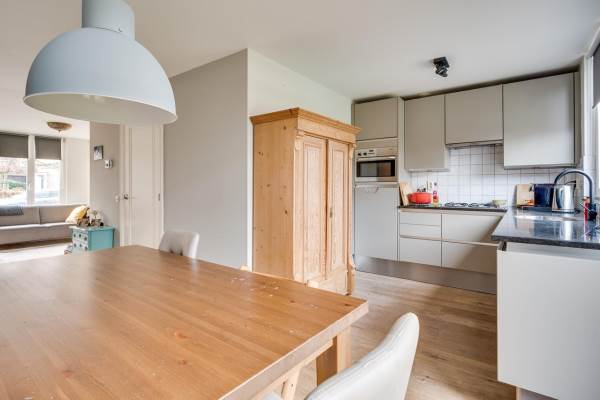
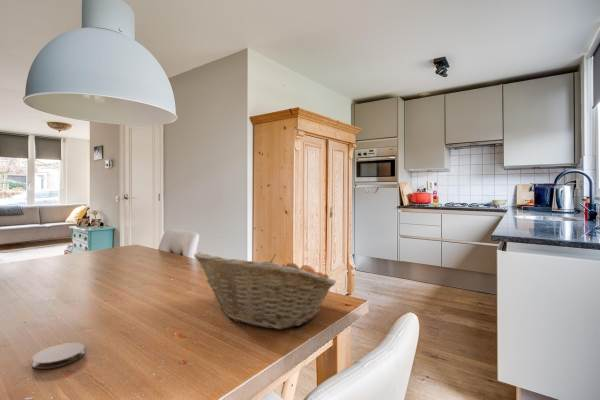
+ coaster [31,342,86,370]
+ fruit basket [193,251,337,330]
